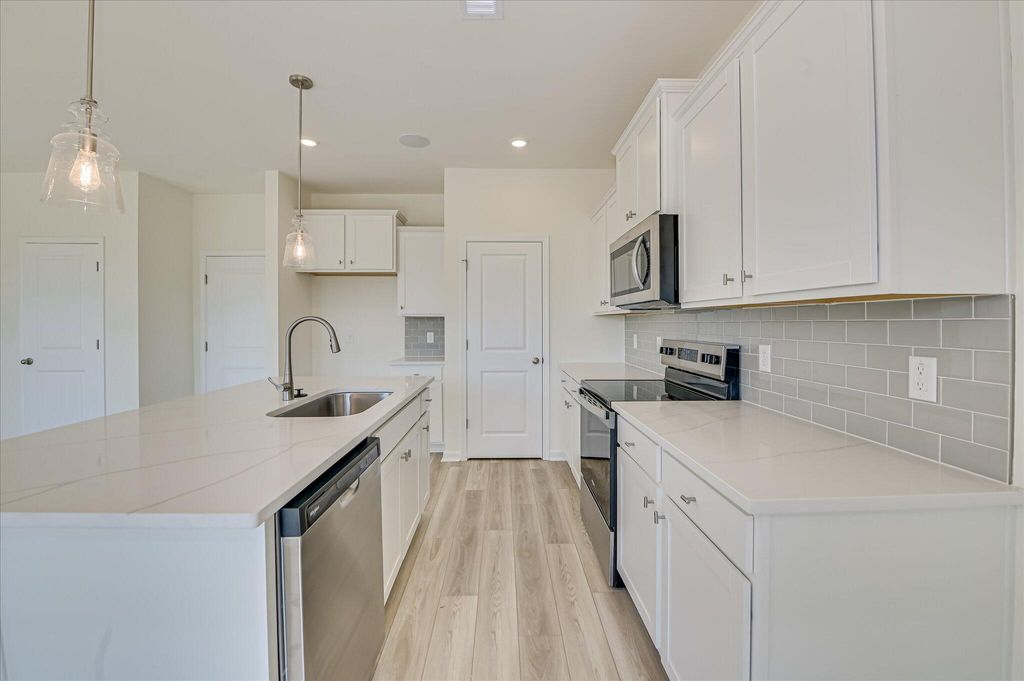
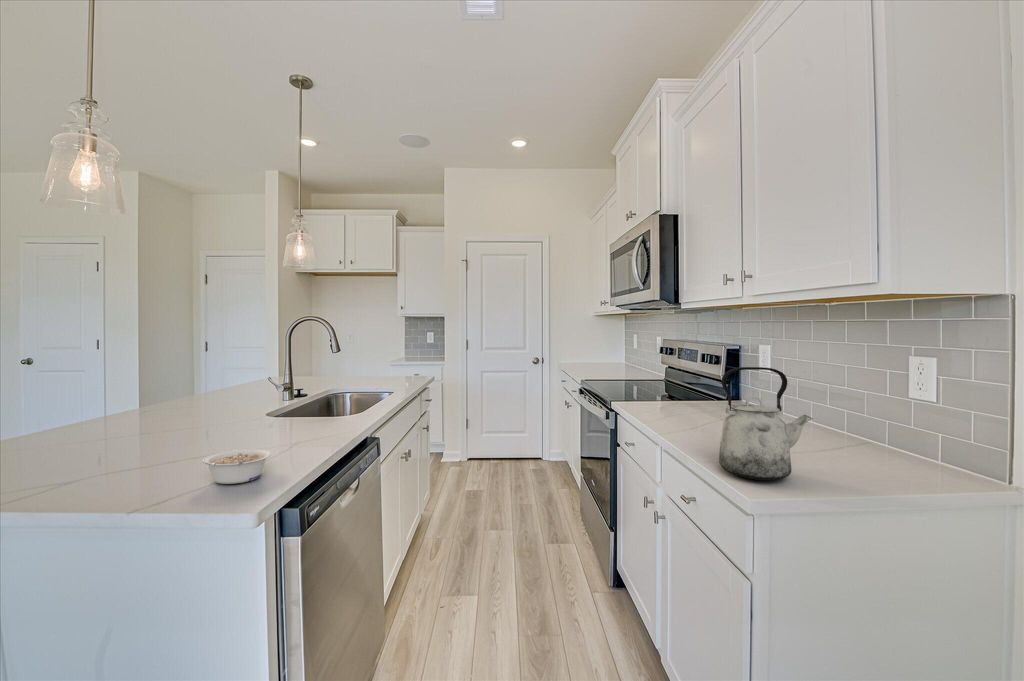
+ kettle [718,366,813,481]
+ legume [202,449,272,485]
